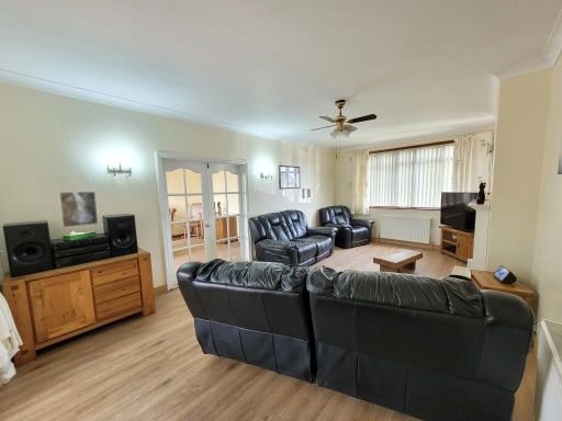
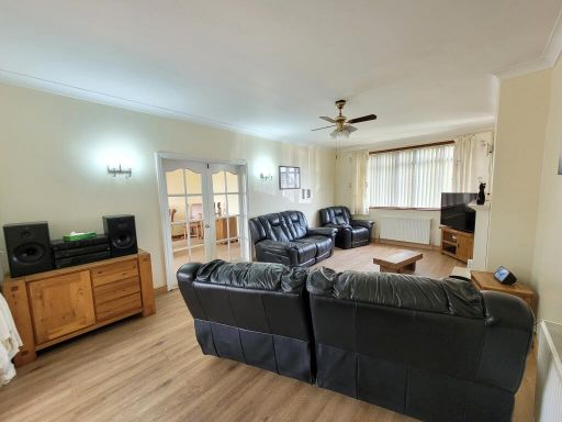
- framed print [58,191,99,229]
